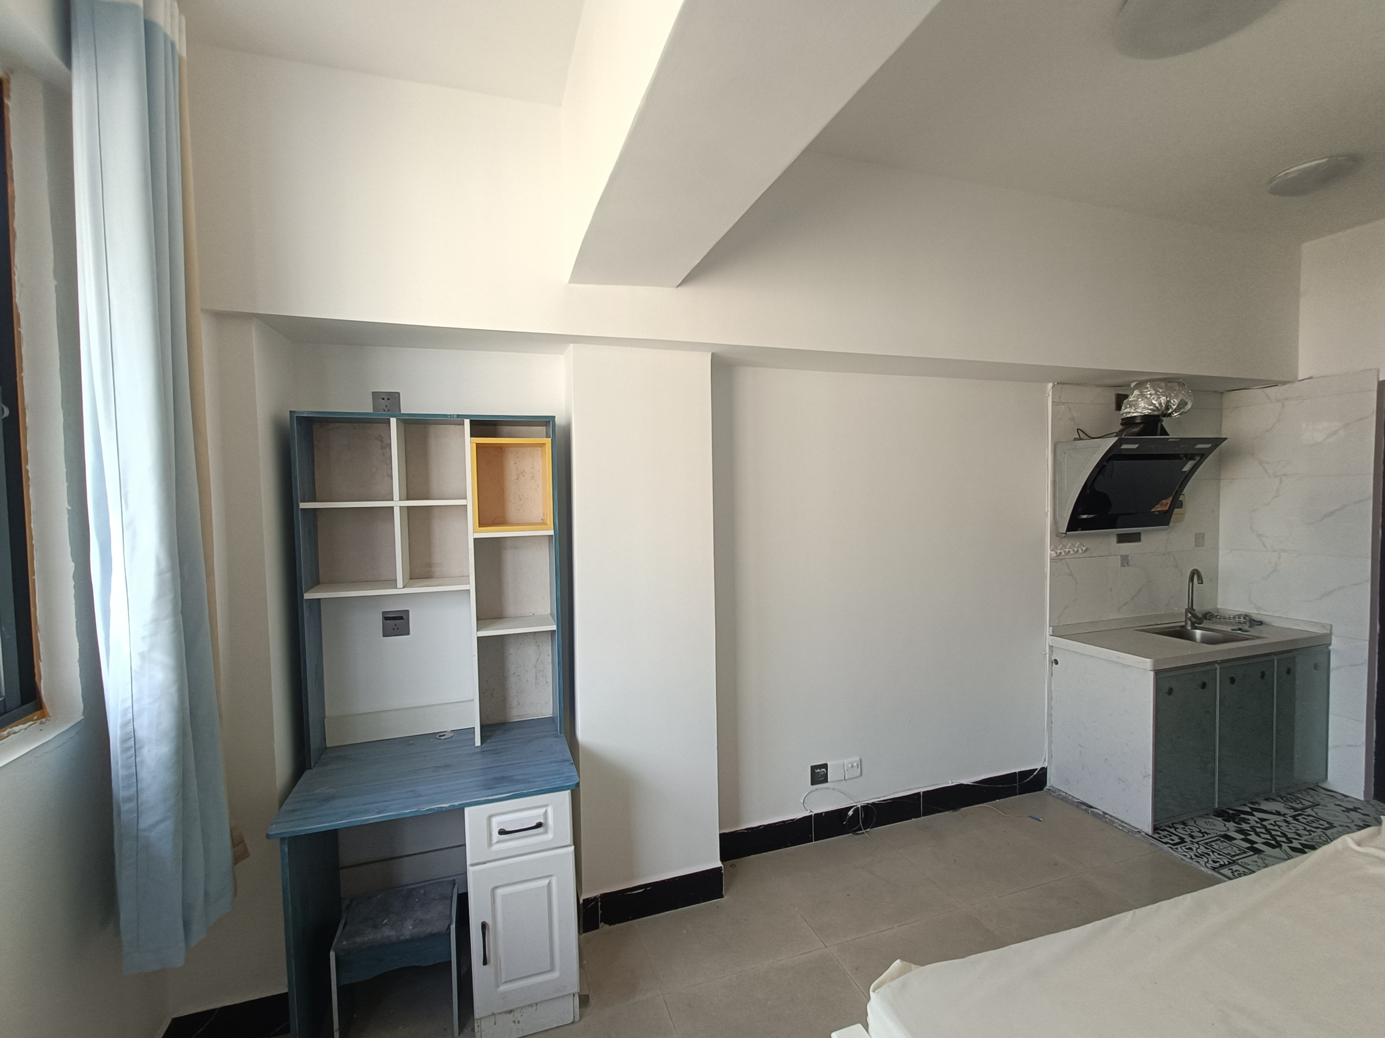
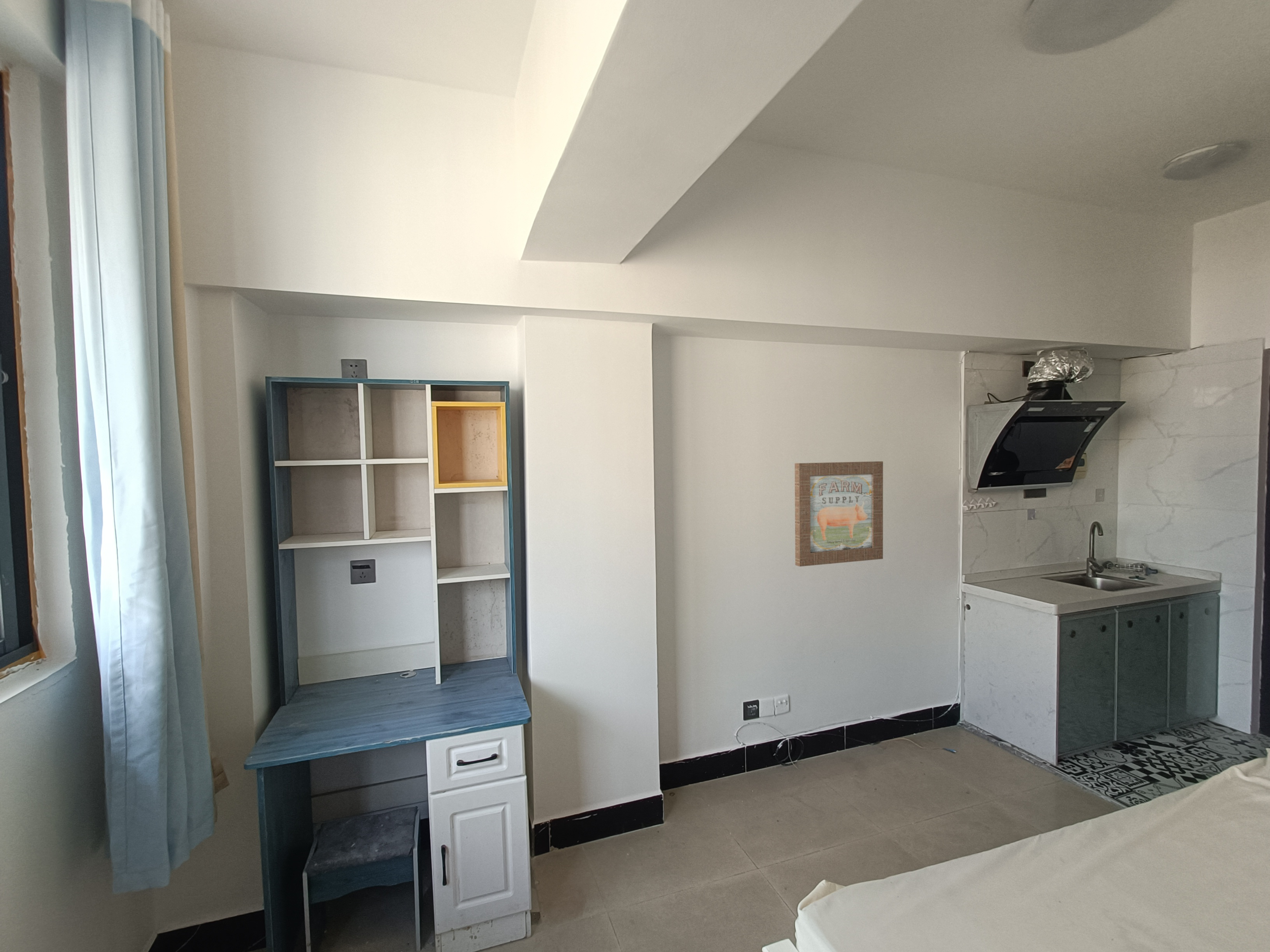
+ wall art [795,461,883,567]
